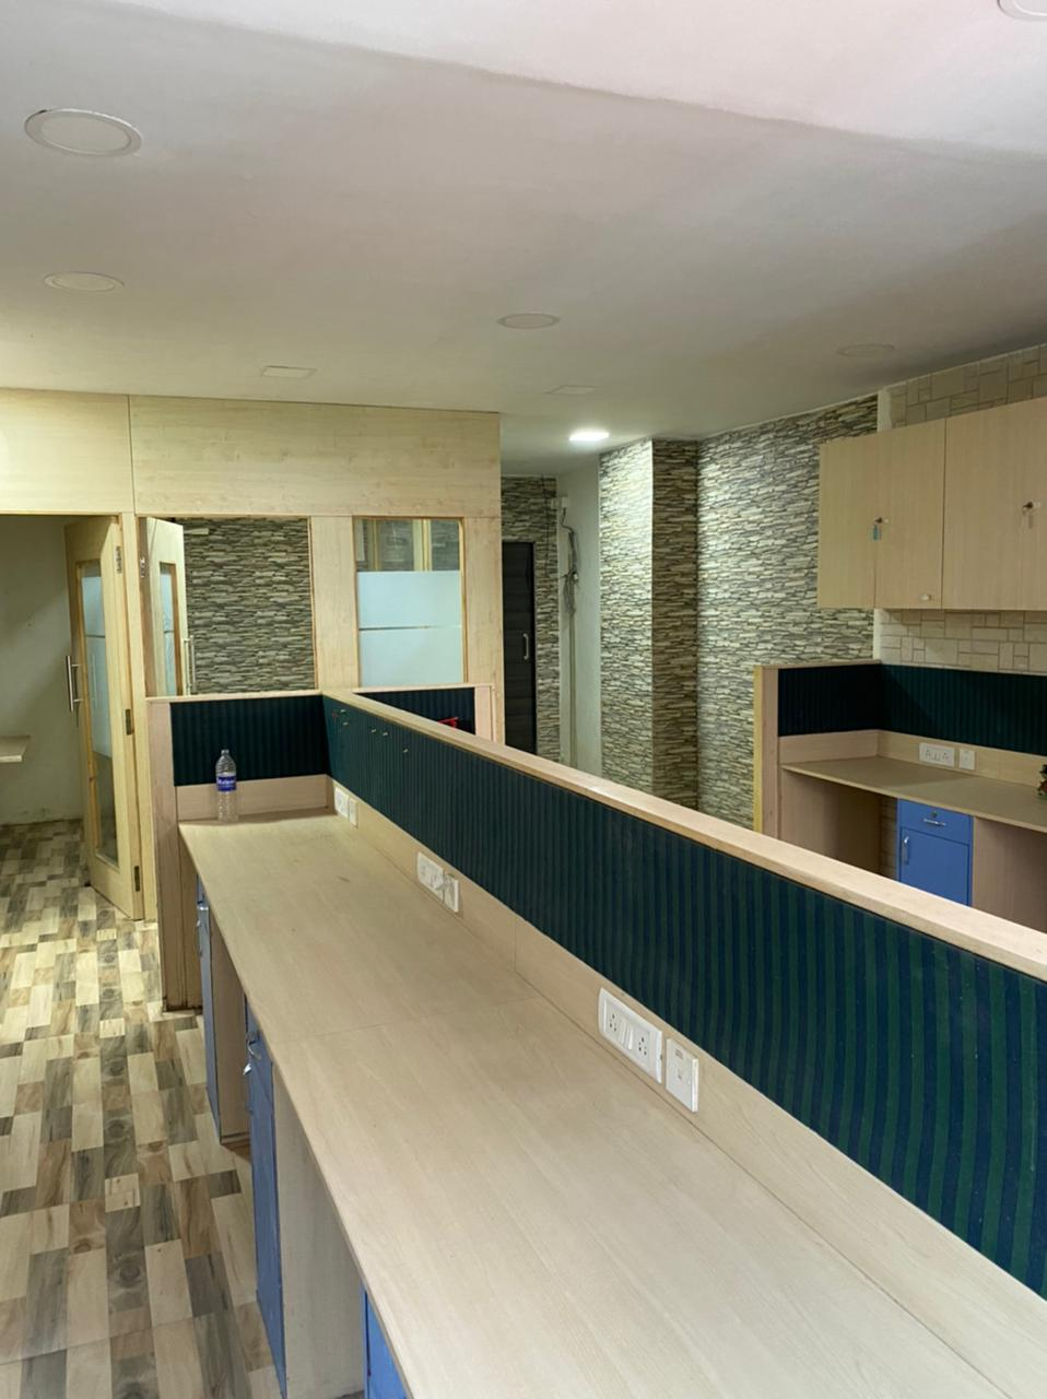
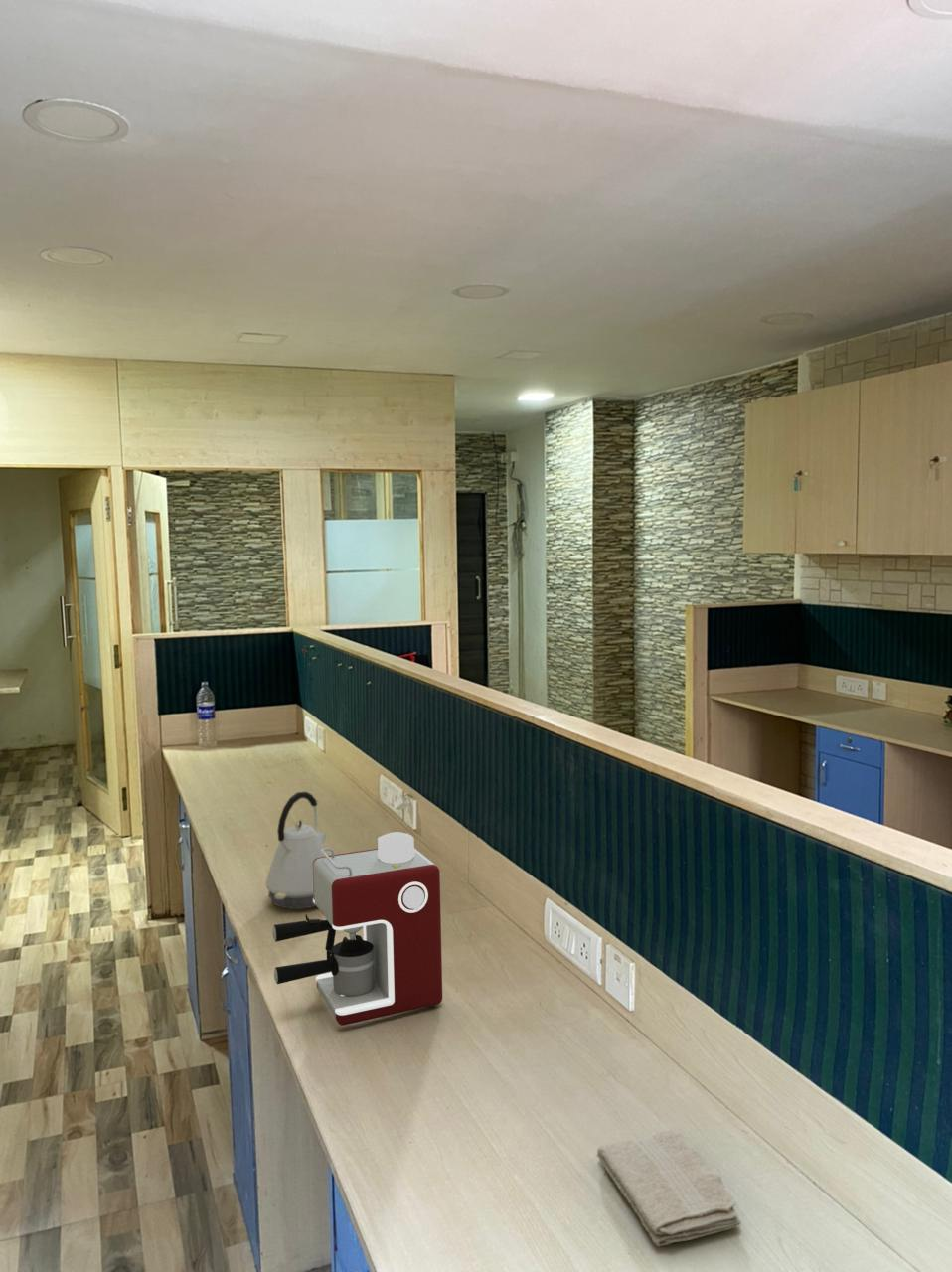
+ coffee maker [271,831,443,1027]
+ washcloth [596,1128,742,1247]
+ kettle [265,791,329,910]
